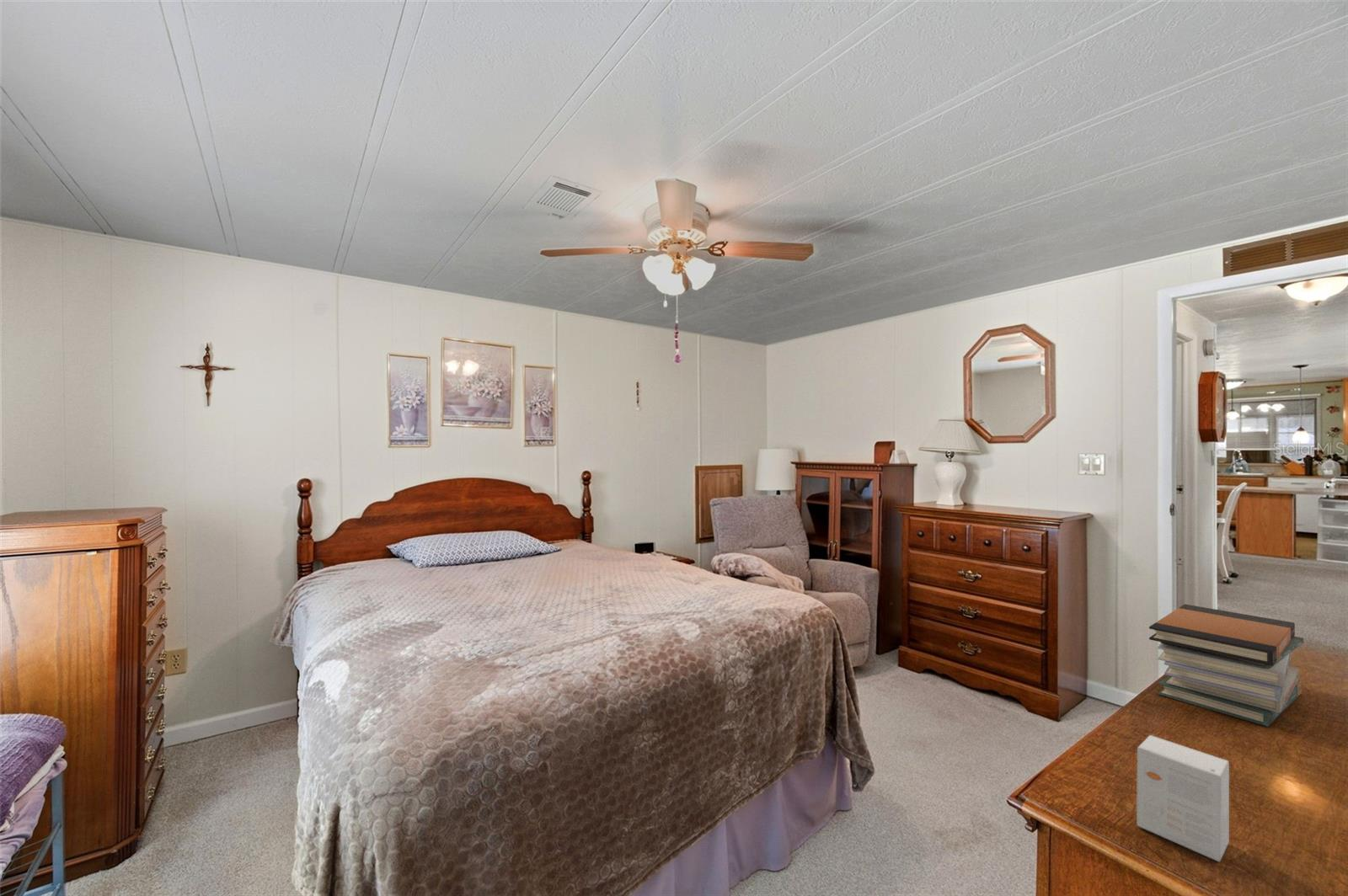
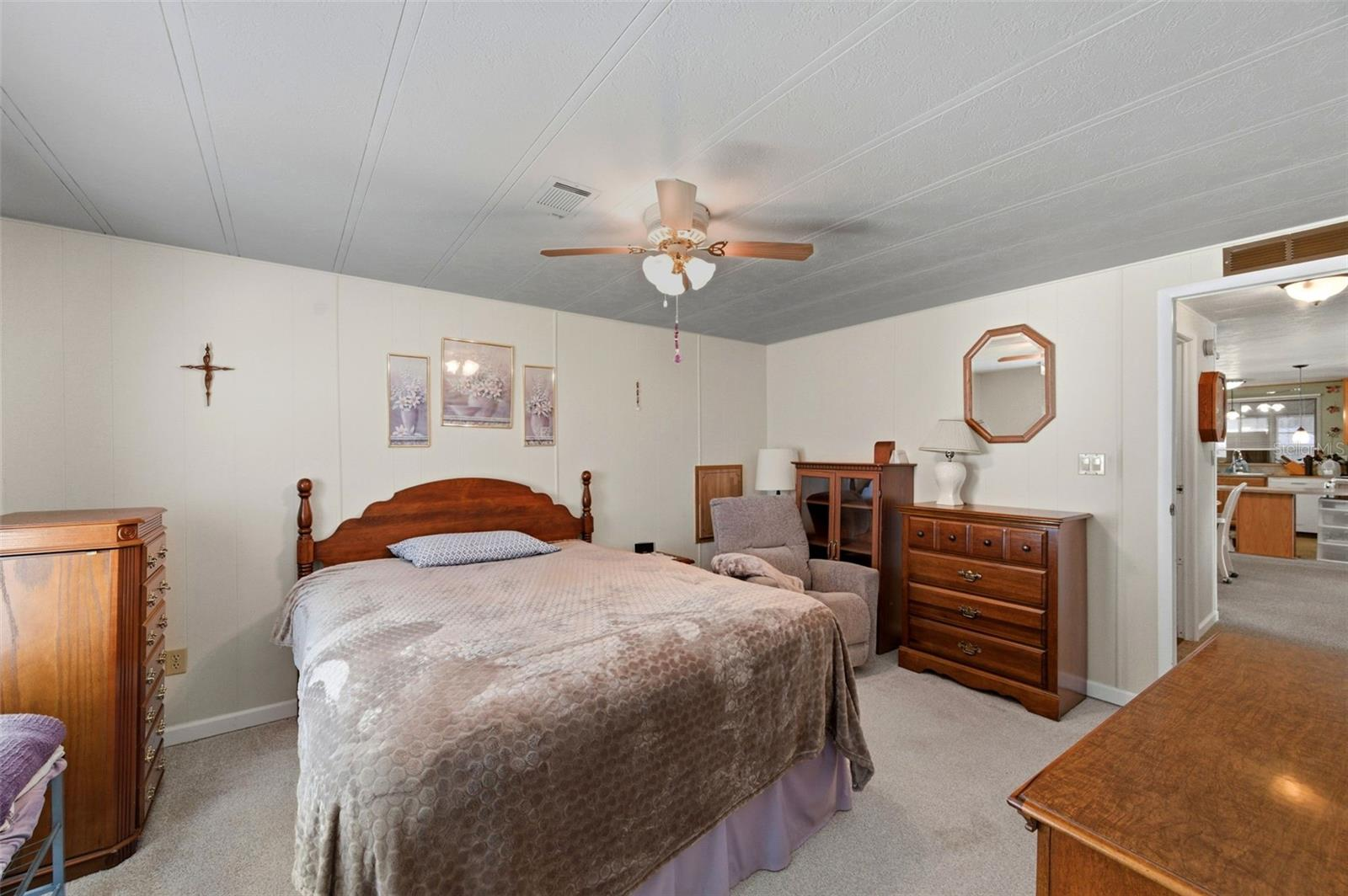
- book stack [1148,604,1304,728]
- small box [1136,734,1230,862]
